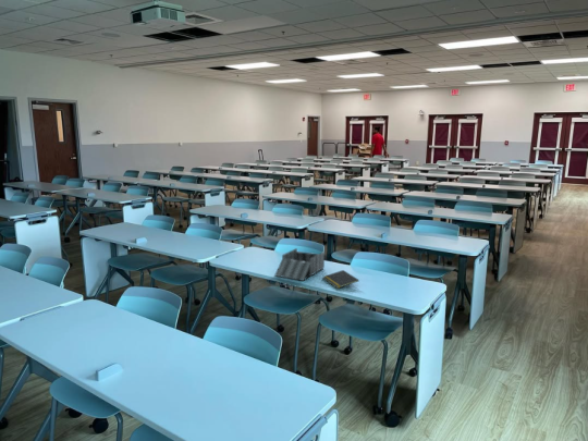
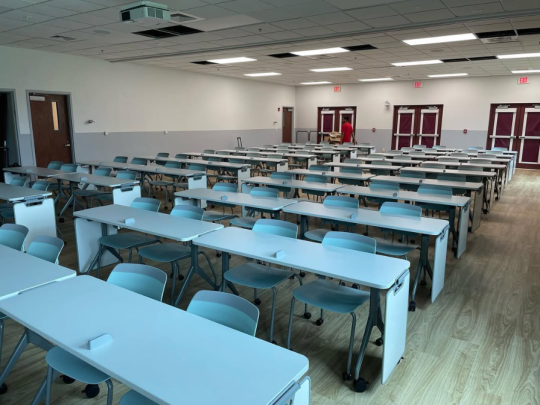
- desk organizer [273,247,326,282]
- notepad [322,269,360,290]
